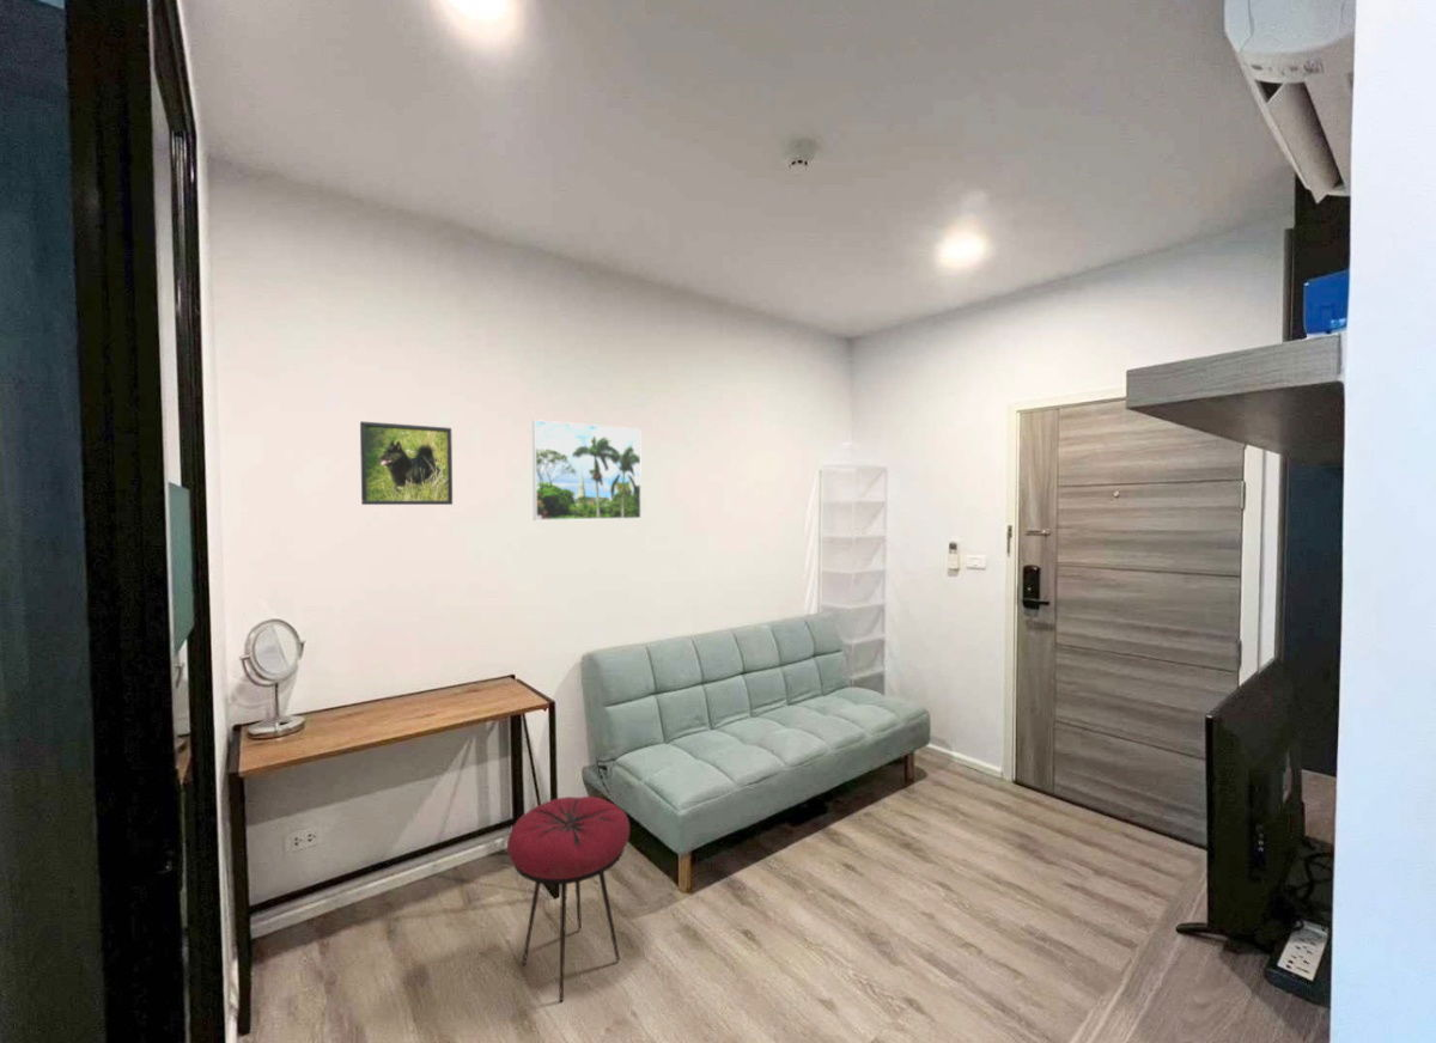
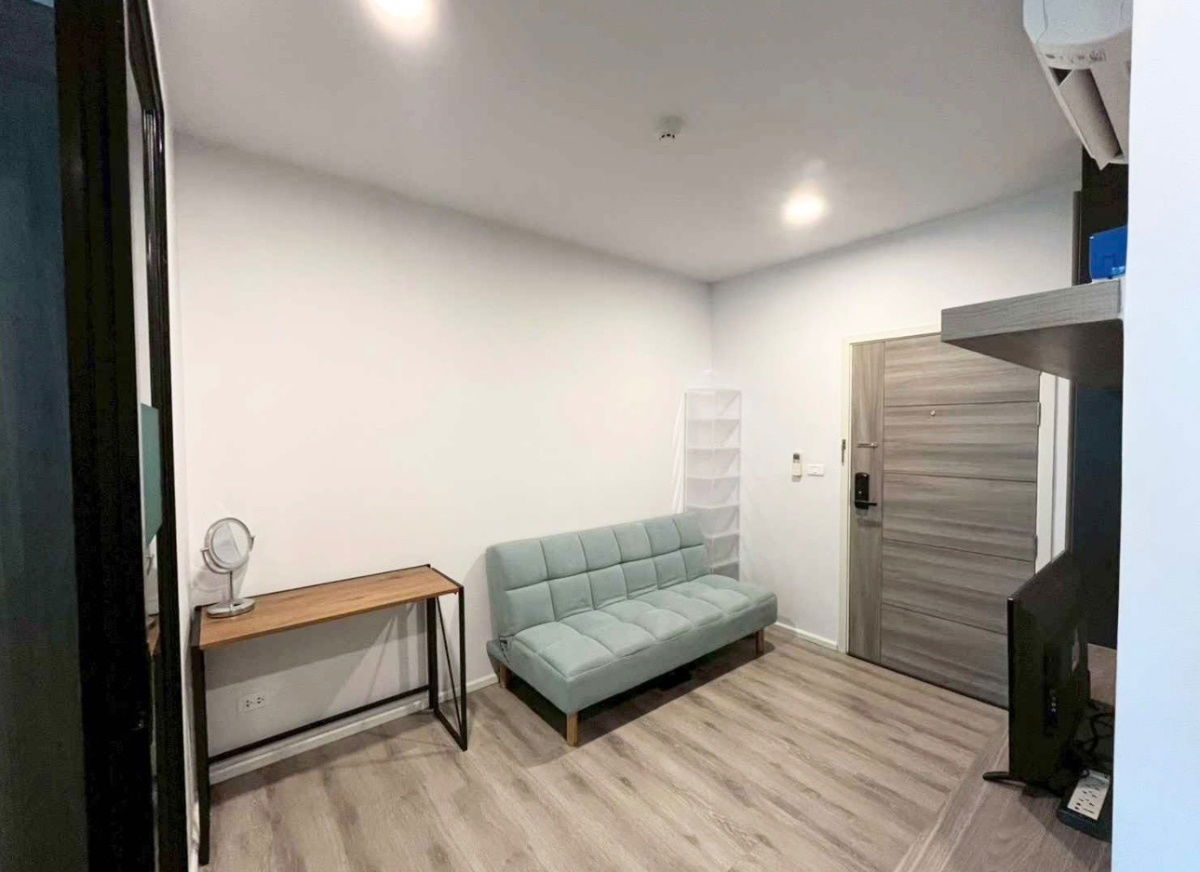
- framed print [359,420,454,506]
- stool [506,795,631,1004]
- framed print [531,419,643,522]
